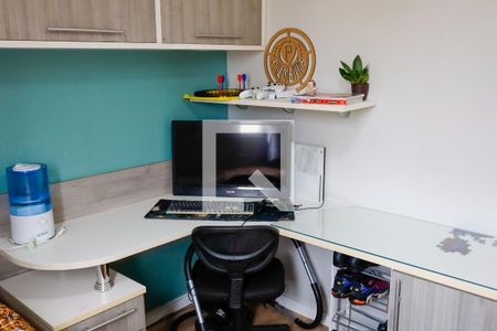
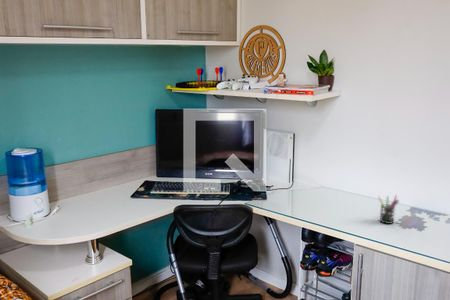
+ pen holder [377,194,400,225]
